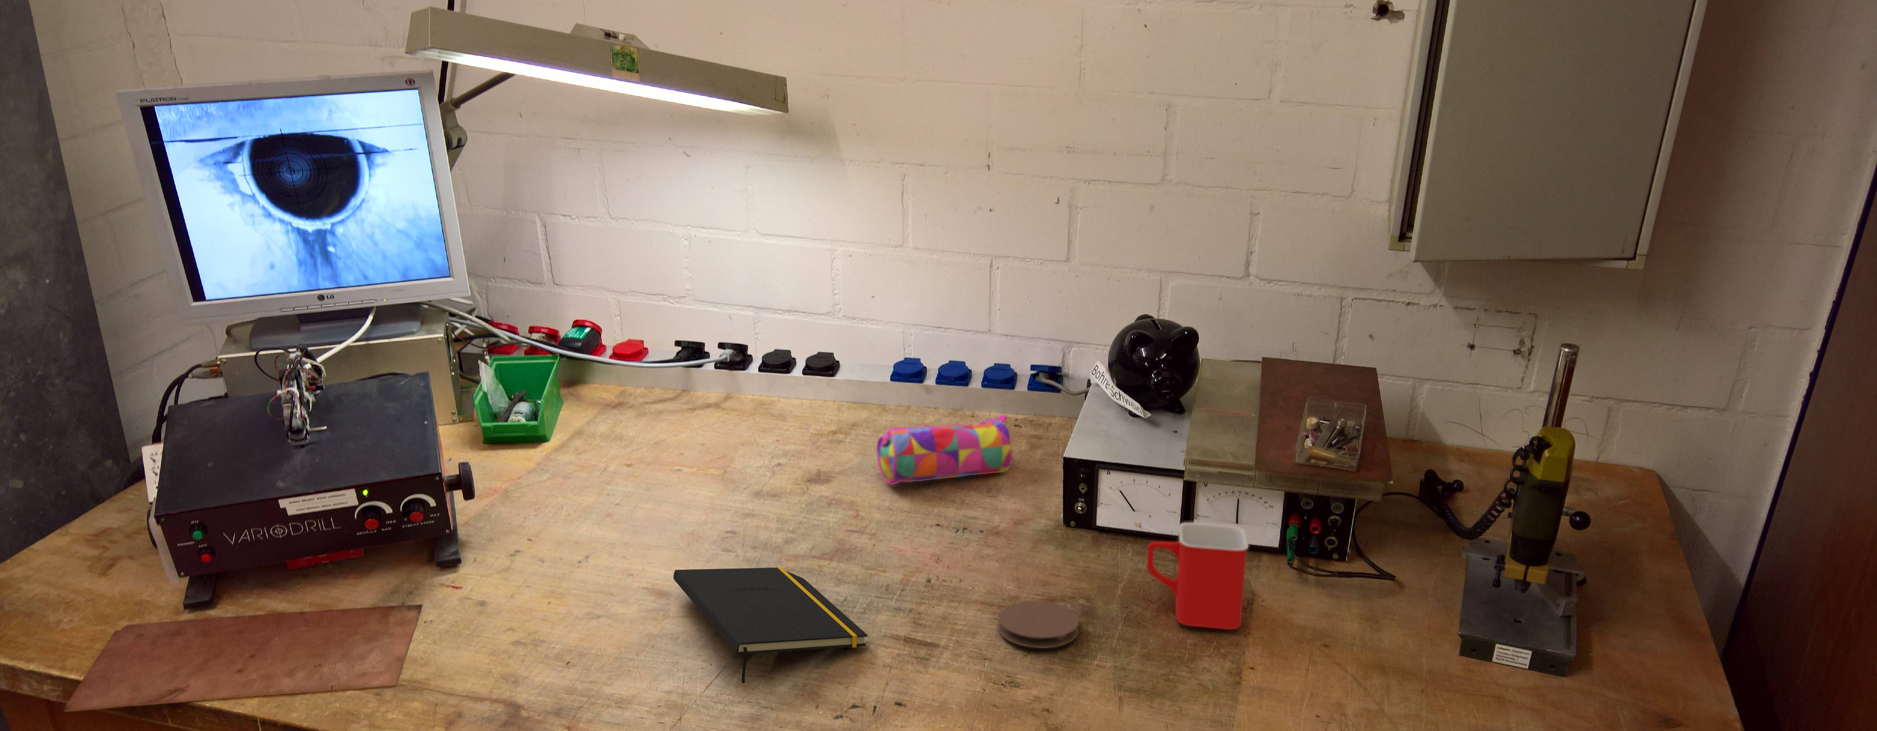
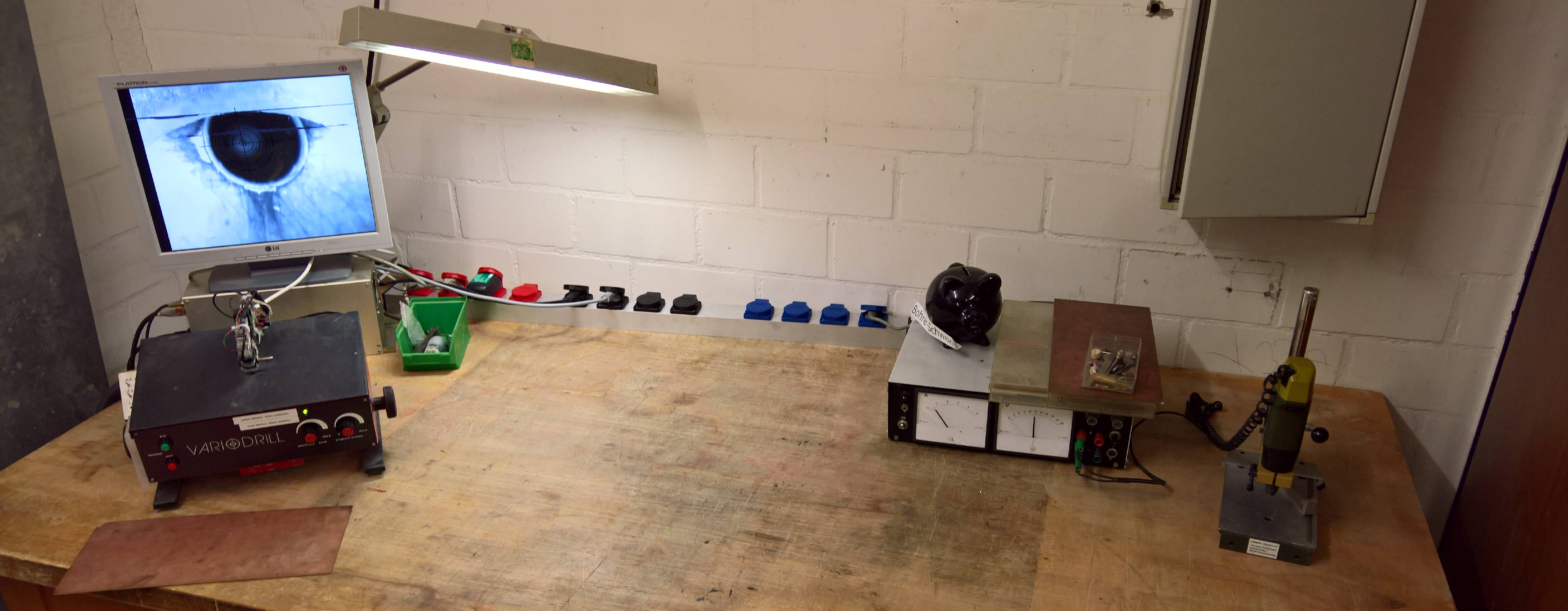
- notepad [673,567,868,683]
- mug [1146,522,1250,629]
- pencil case [876,414,1013,486]
- coaster [997,601,1080,648]
